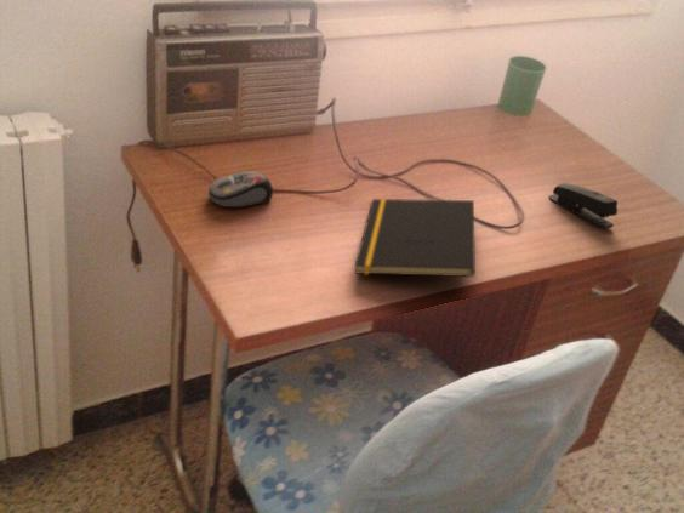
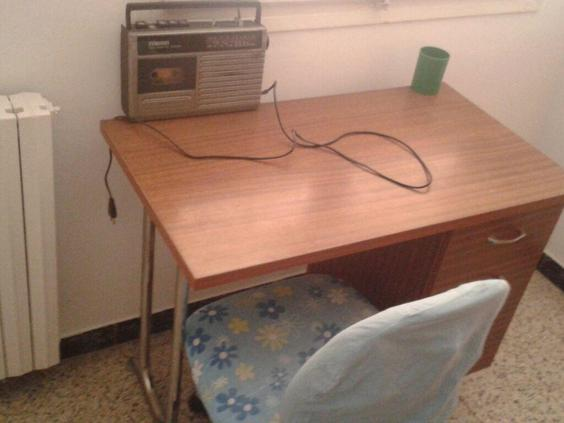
- notepad [354,198,477,278]
- stapler [548,182,619,229]
- computer mouse [207,171,274,209]
